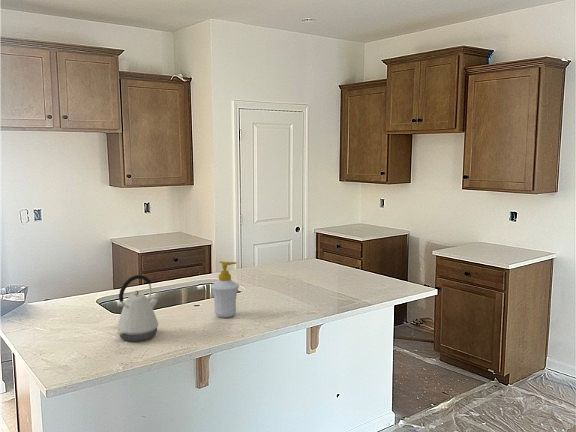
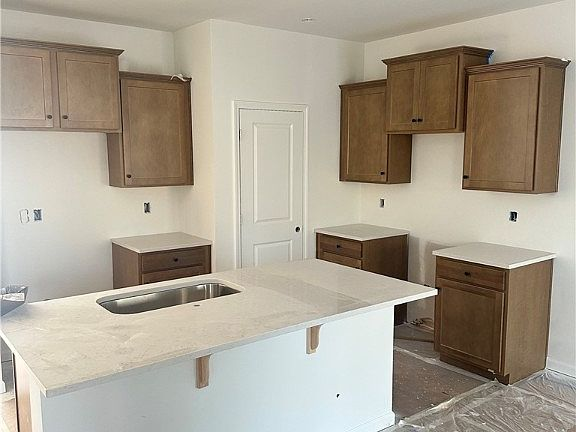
- kettle [116,274,159,342]
- soap bottle [210,260,240,318]
